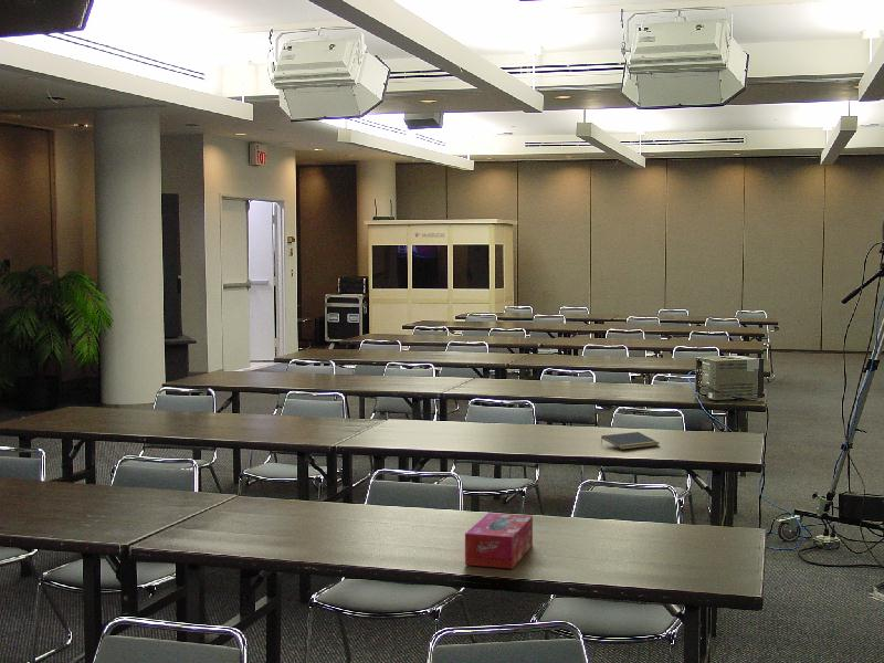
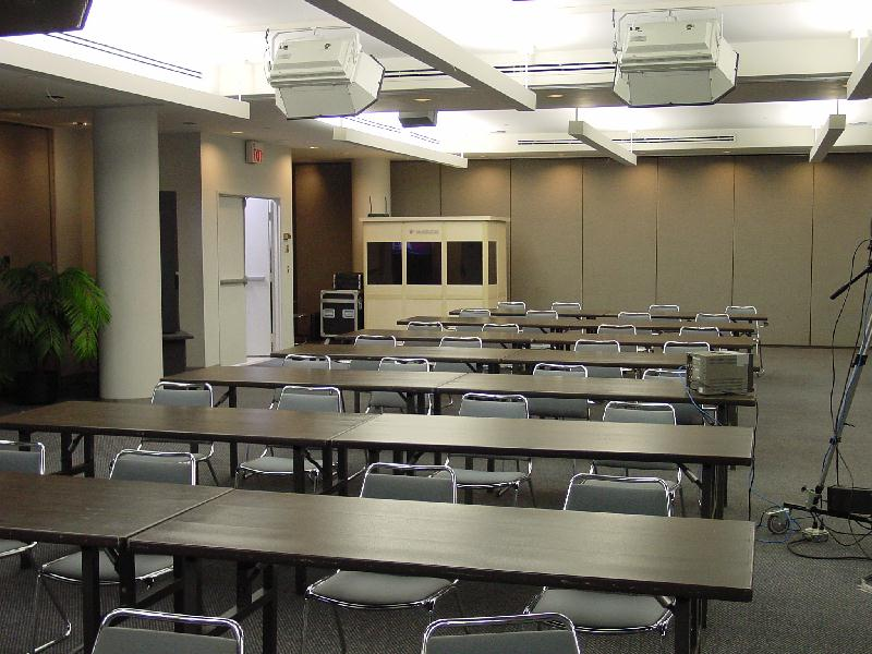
- tissue box [464,512,534,570]
- notepad [600,431,660,451]
